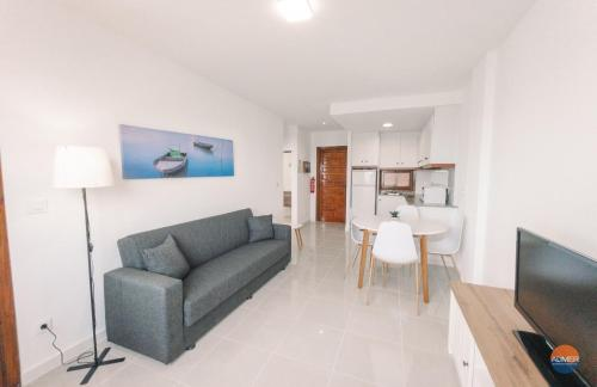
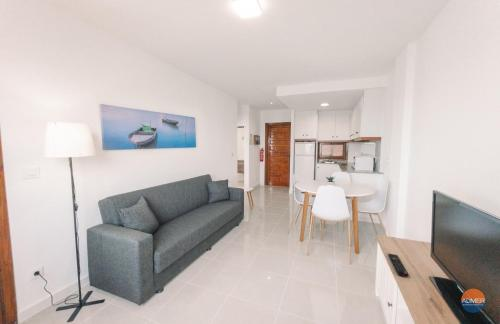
+ remote control [387,253,410,277]
